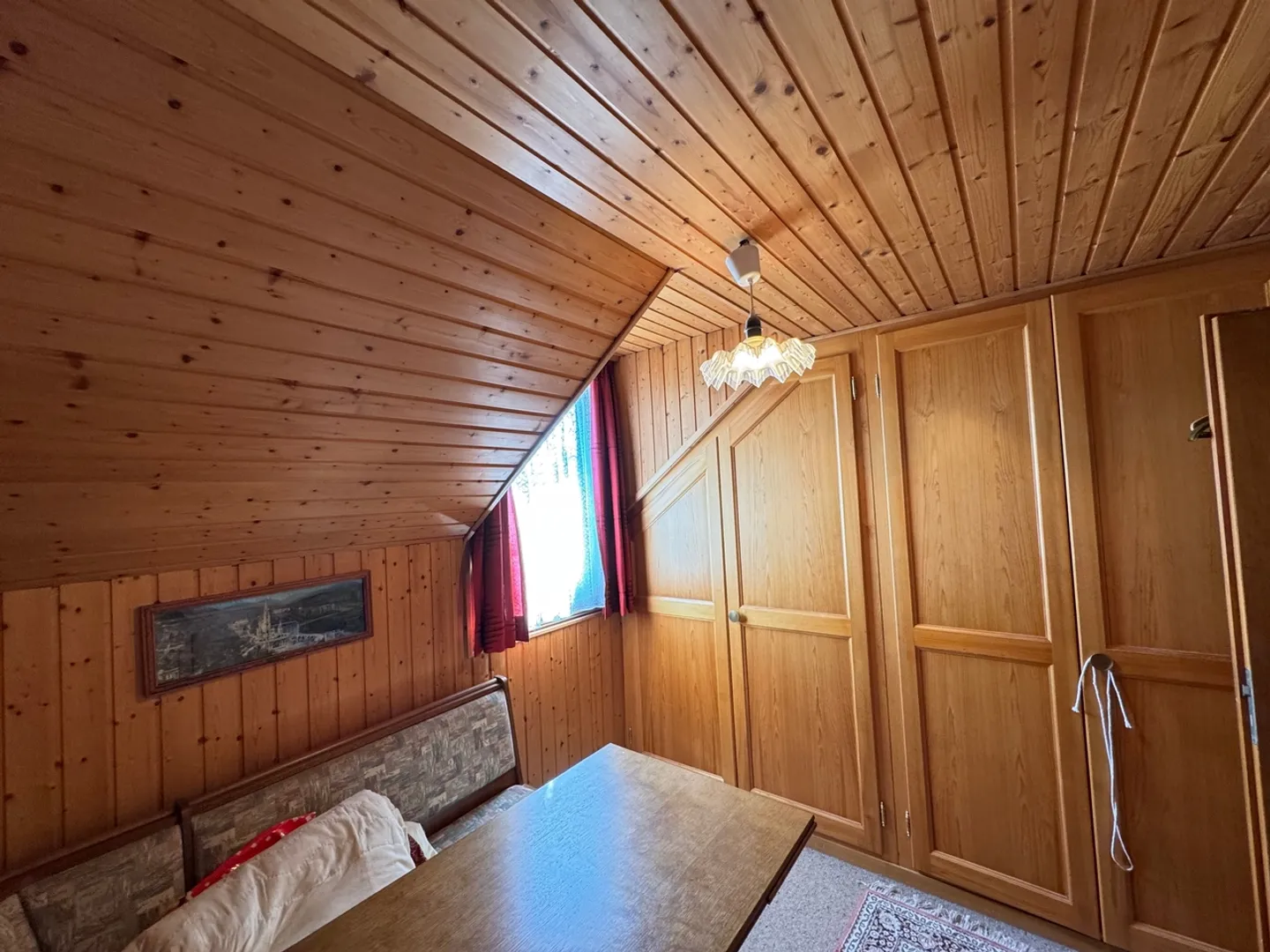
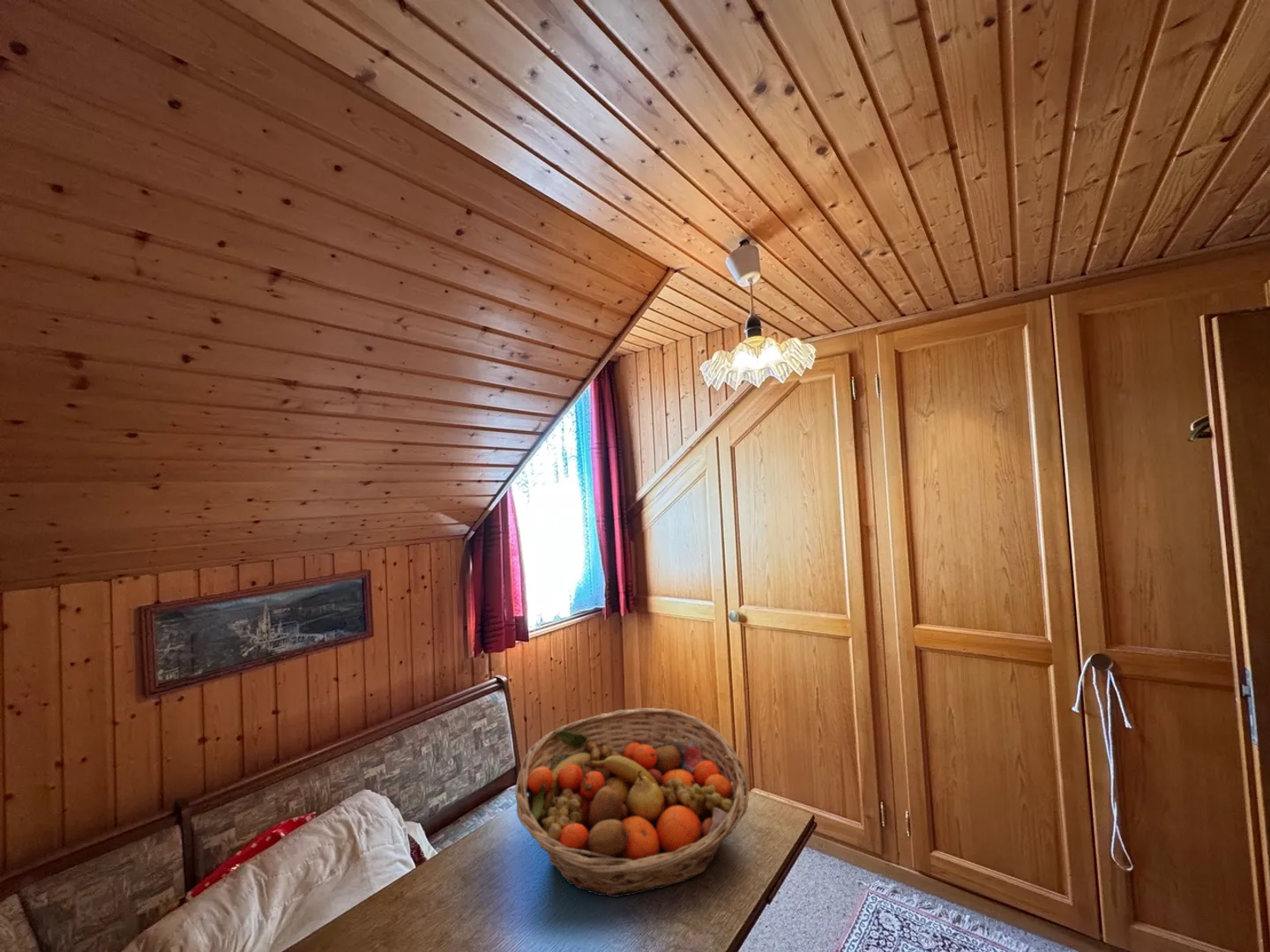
+ fruit basket [514,707,750,898]
